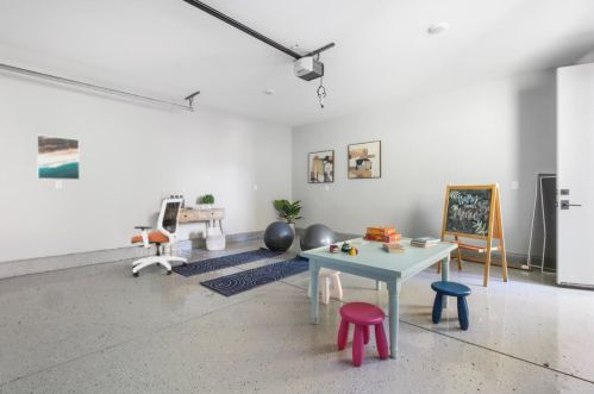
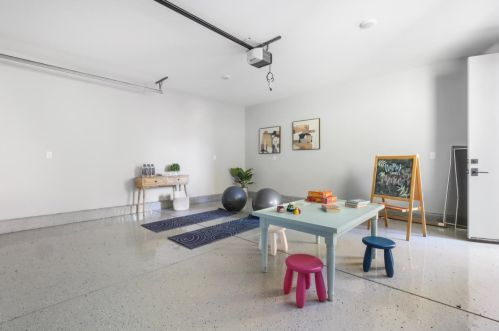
- office chair [130,198,188,277]
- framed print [36,135,81,181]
